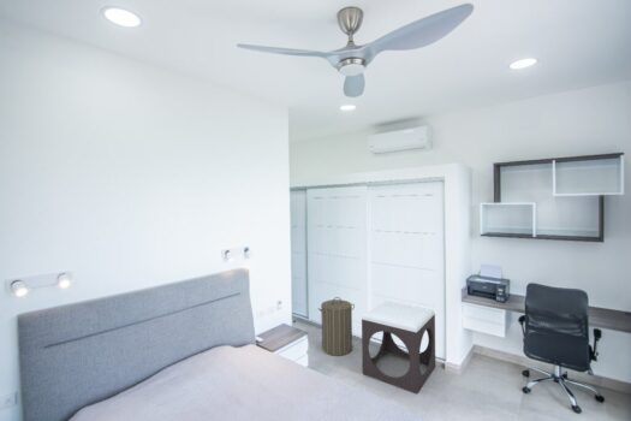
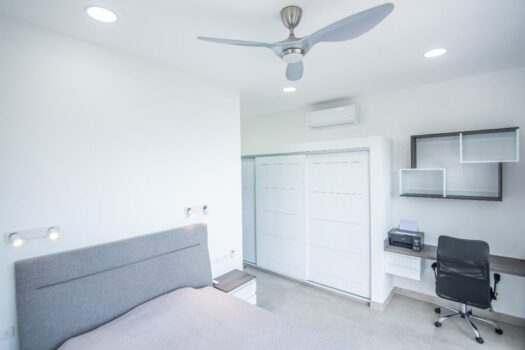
- laundry hamper [317,296,356,357]
- footstool [361,300,436,395]
